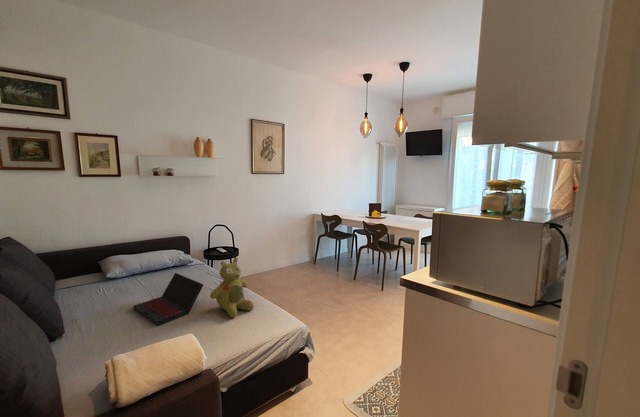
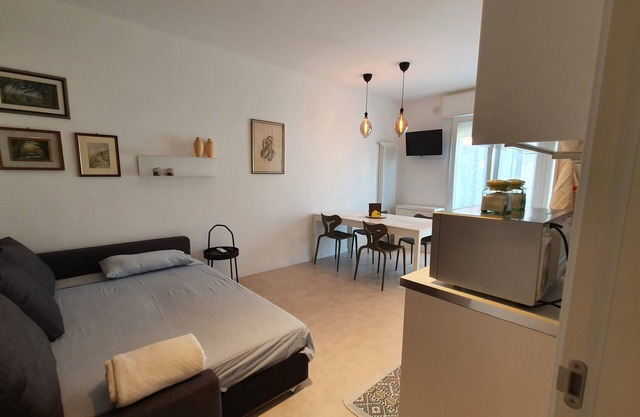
- laptop [132,272,205,327]
- stuffed bear [209,257,255,319]
